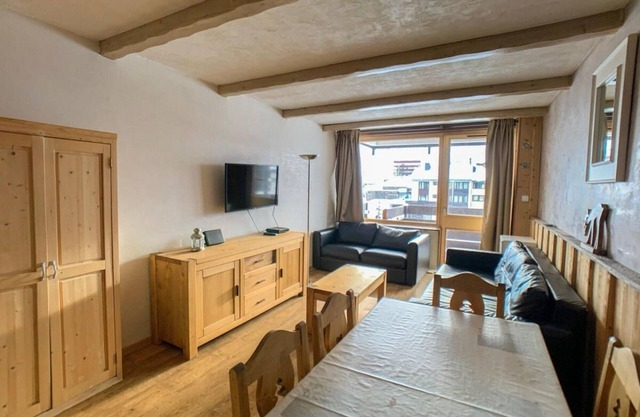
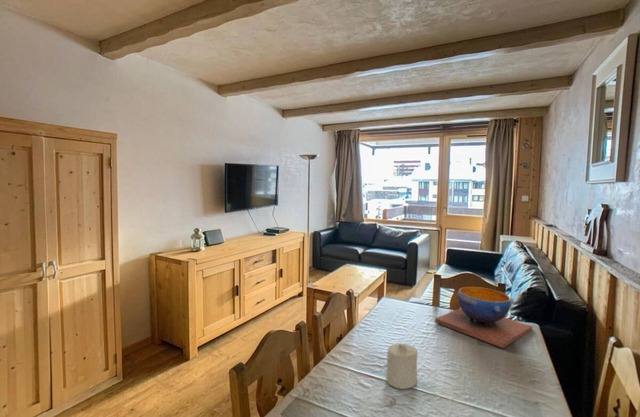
+ decorative bowl [434,286,533,349]
+ candle [385,342,419,390]
